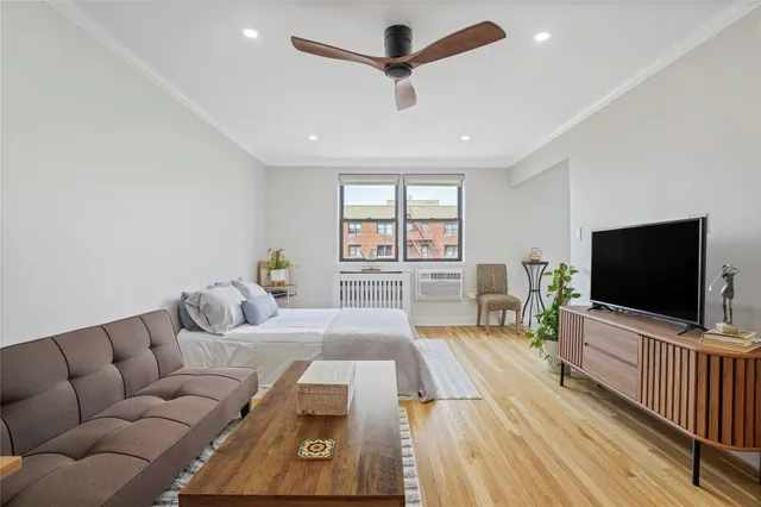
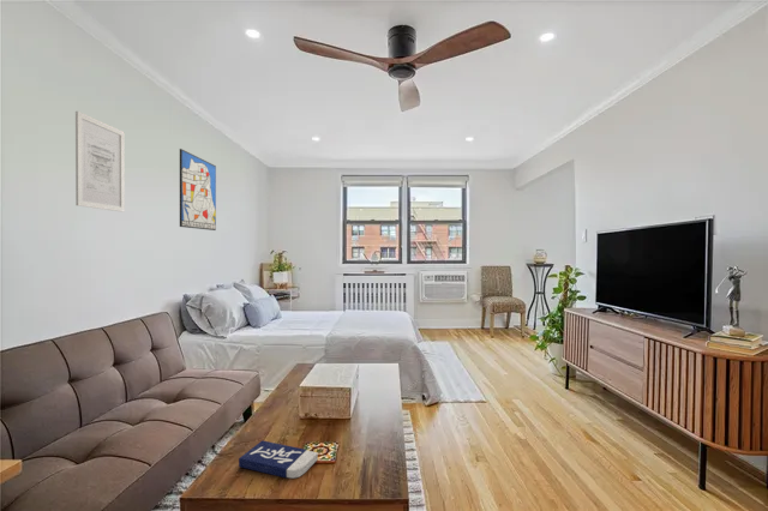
+ wall art [179,148,217,232]
+ book [238,439,319,480]
+ wall art [74,110,126,214]
